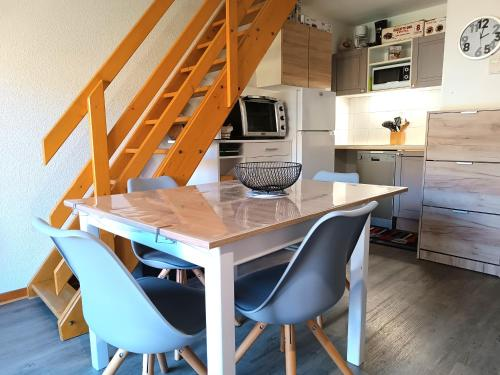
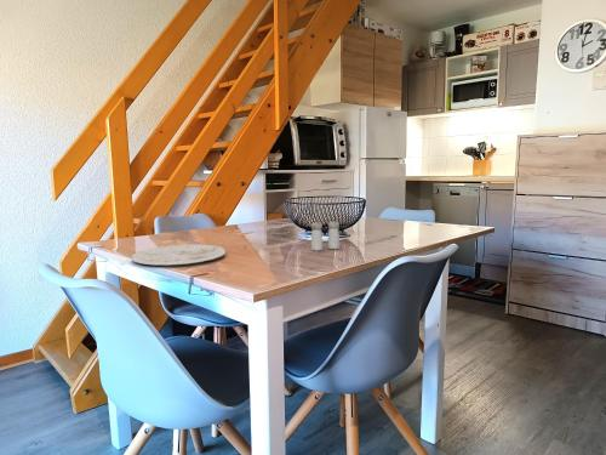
+ salt and pepper shaker [310,220,341,252]
+ plate [130,244,227,266]
